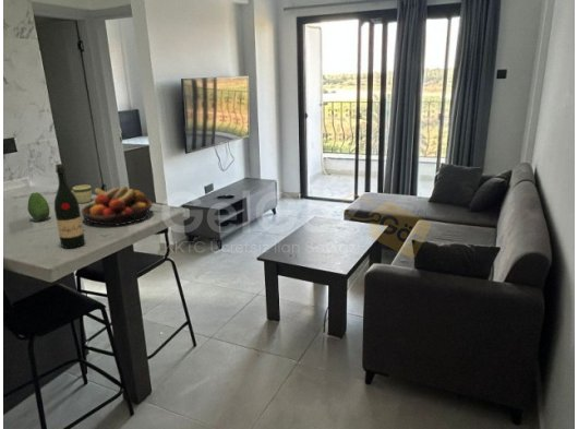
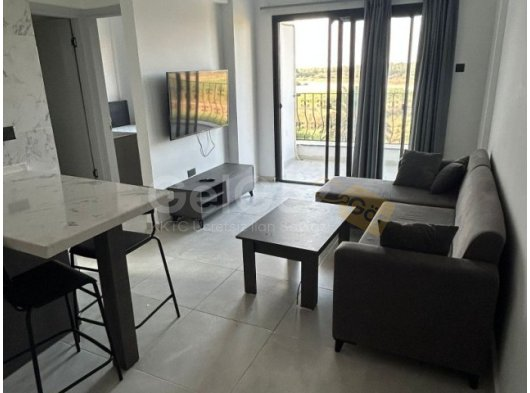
- fruit [26,191,51,222]
- mug [71,184,93,204]
- fruit bowl [80,186,154,227]
- wine bottle [53,163,85,249]
